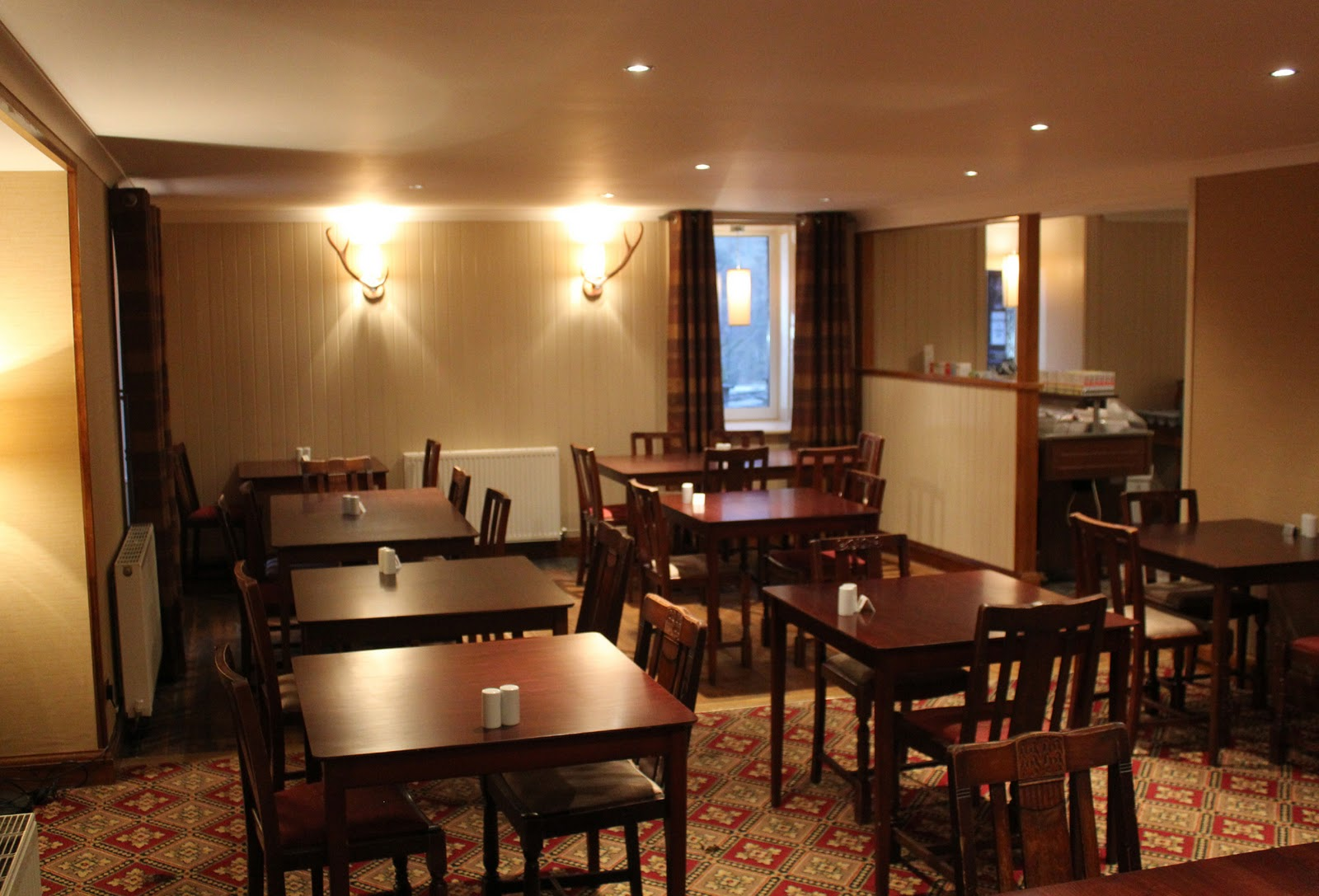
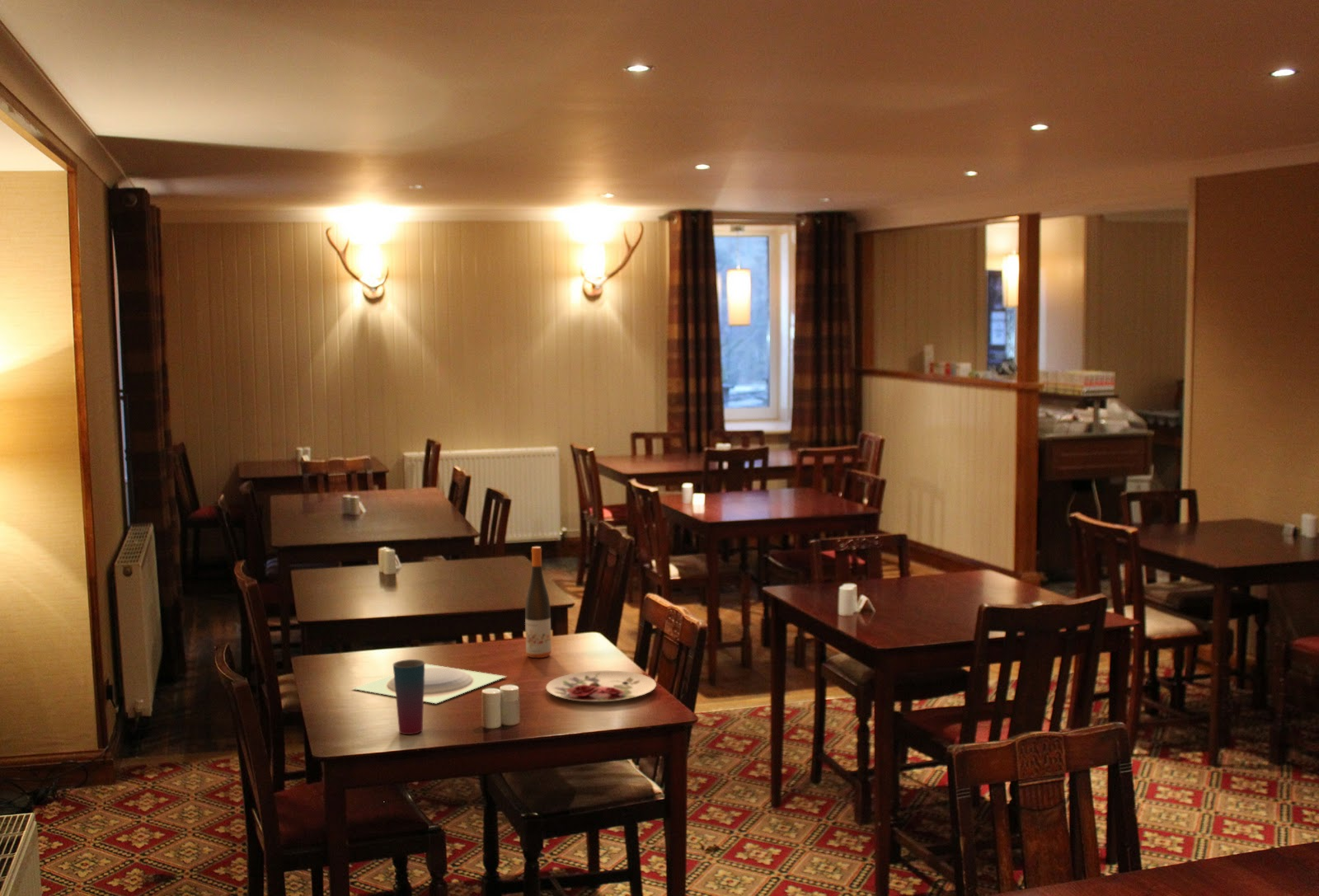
+ plate [545,670,657,702]
+ wine bottle [524,546,552,659]
+ plate [351,663,507,704]
+ cup [392,659,425,735]
